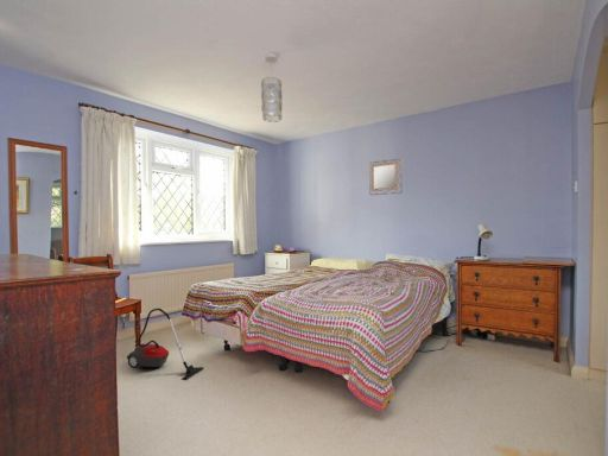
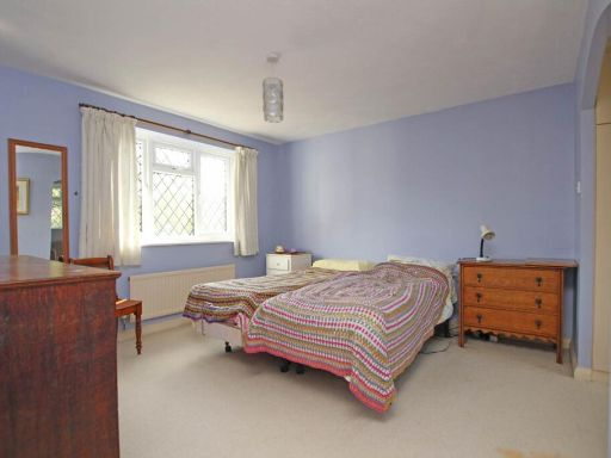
- vacuum cleaner [126,308,204,381]
- home mirror [368,158,403,196]
